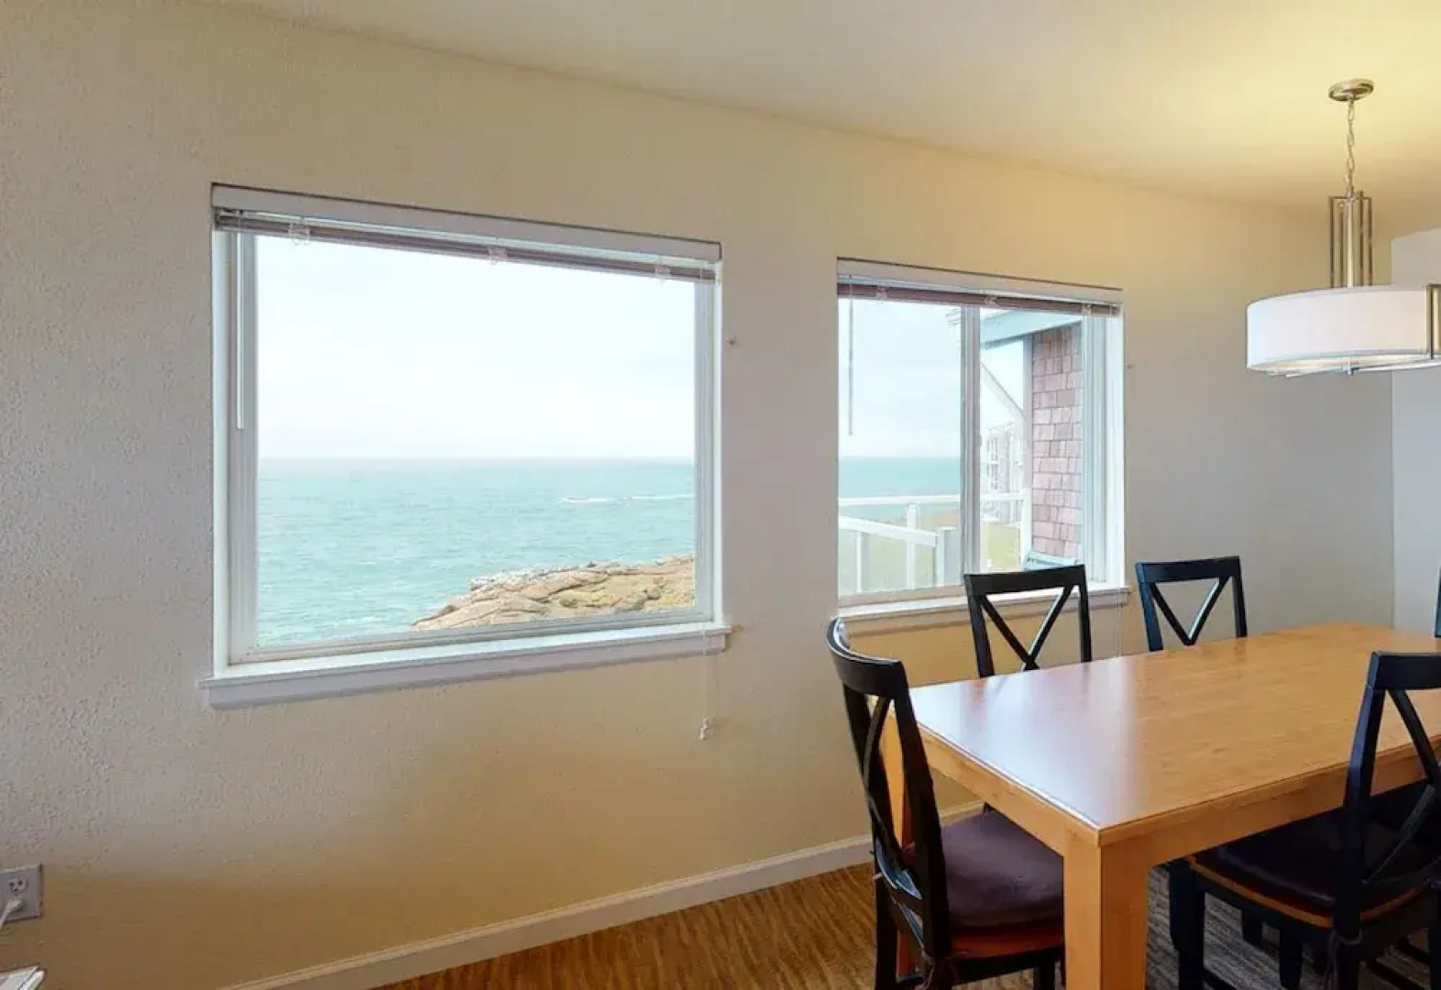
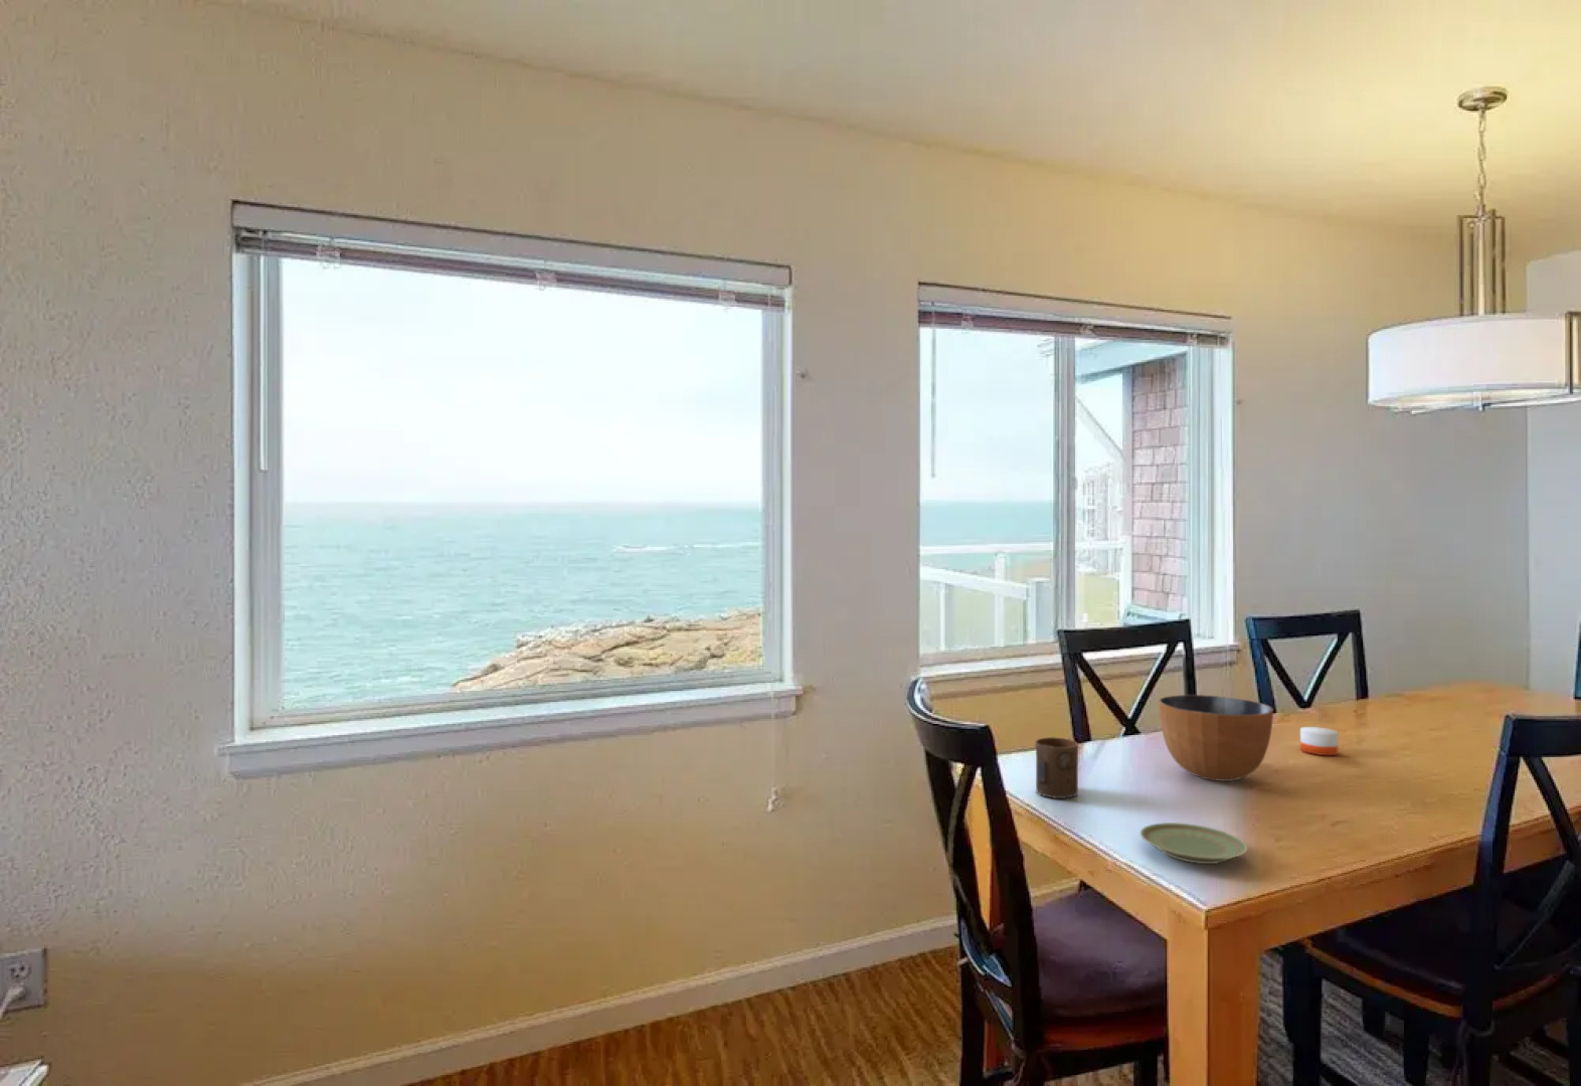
+ candle [1300,706,1338,756]
+ cup [1034,736,1079,799]
+ plate [1139,822,1248,865]
+ bowl [1158,694,1275,782]
